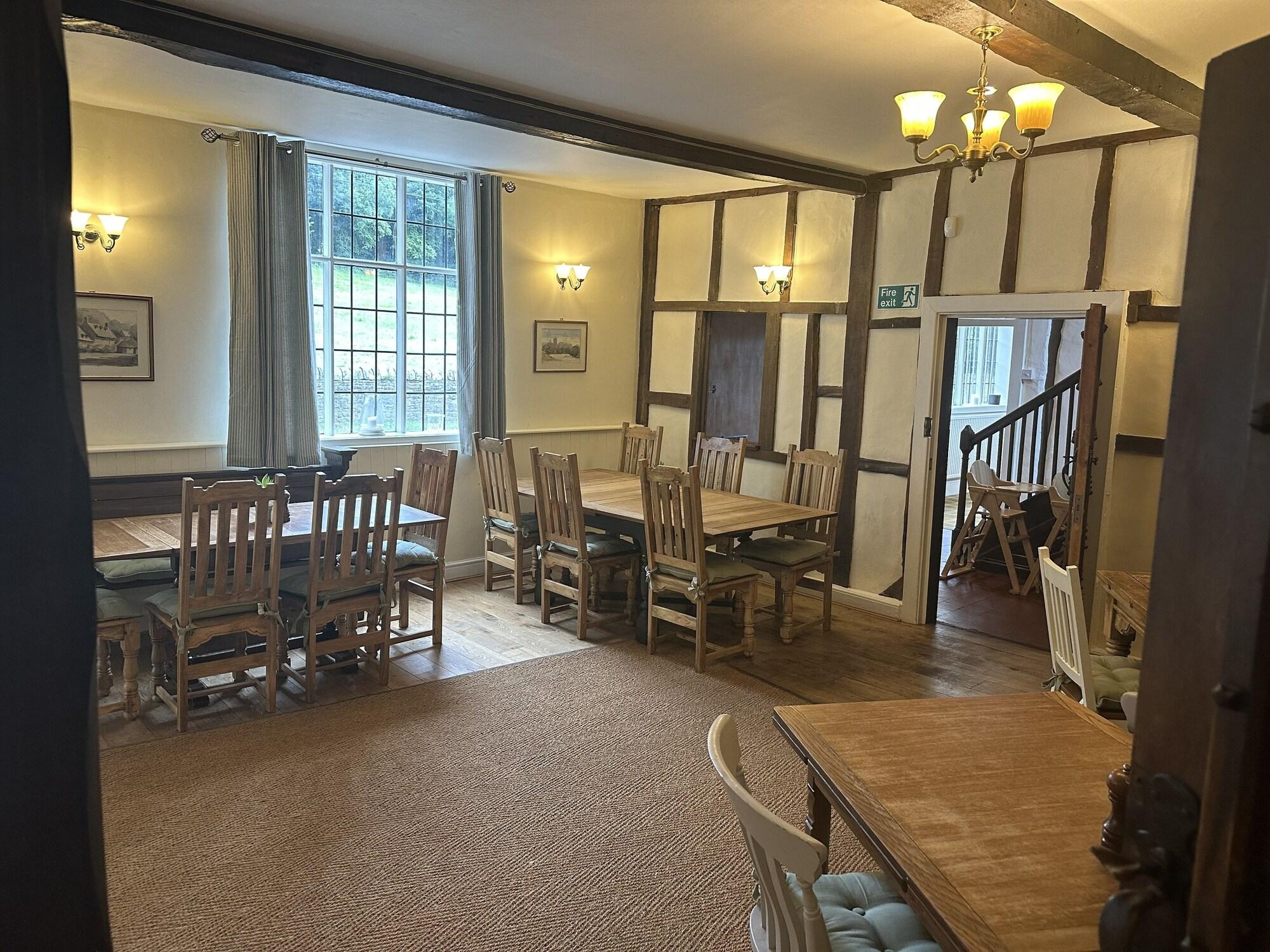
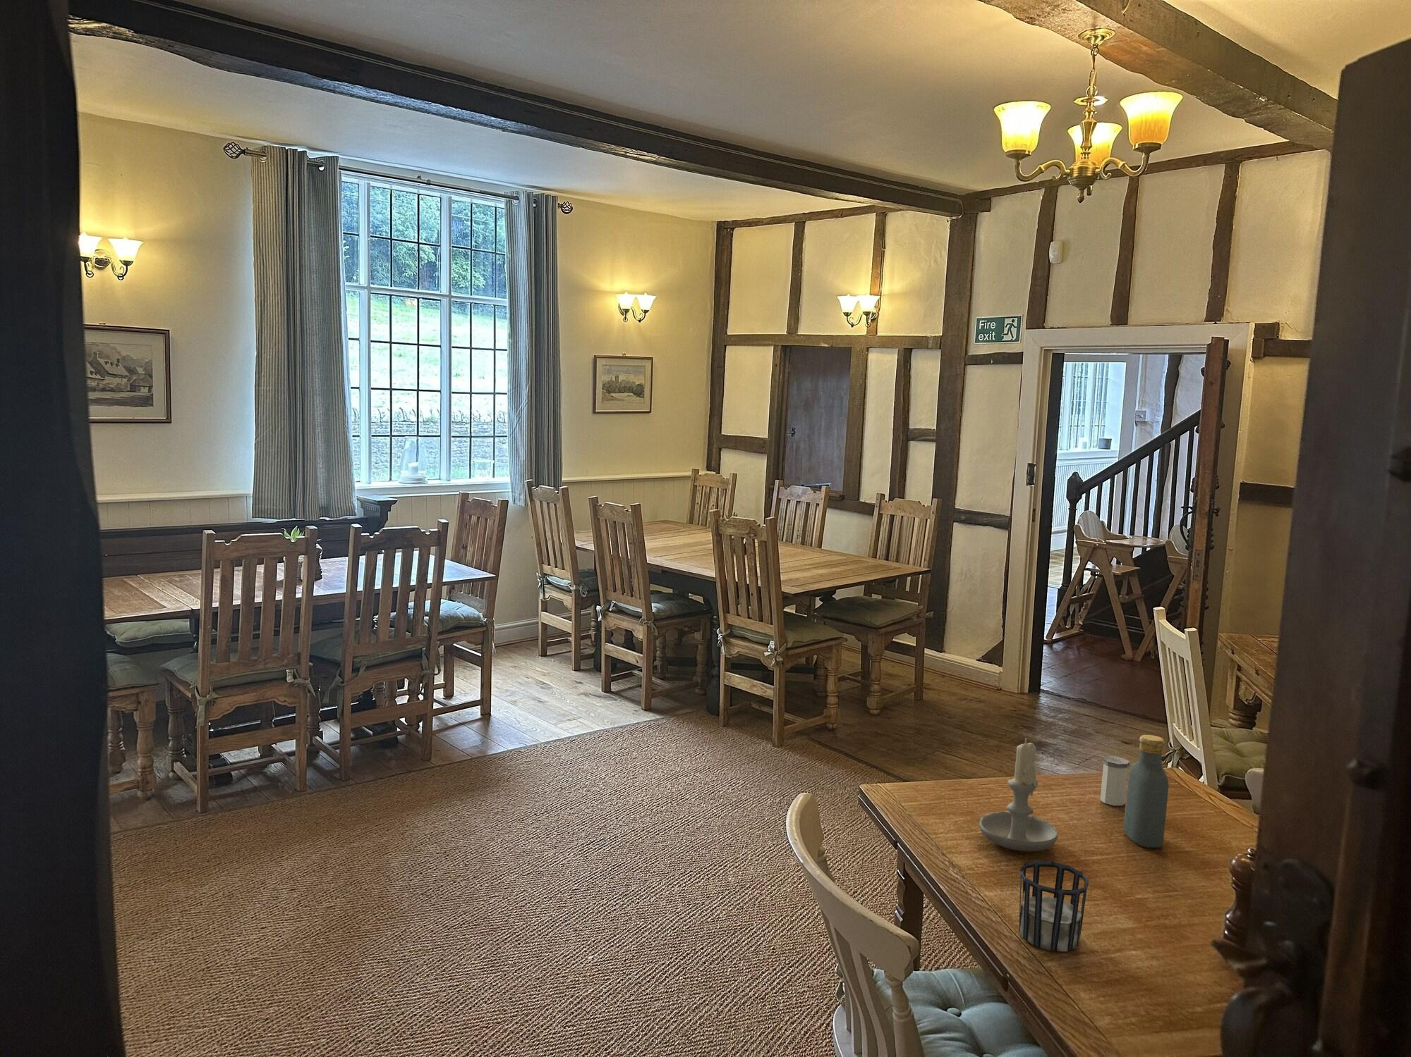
+ vodka [1122,734,1170,848]
+ cup [1018,860,1089,952]
+ candle [979,737,1058,852]
+ salt shaker [1100,755,1130,806]
